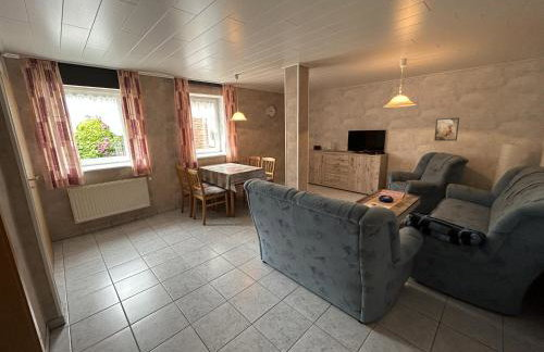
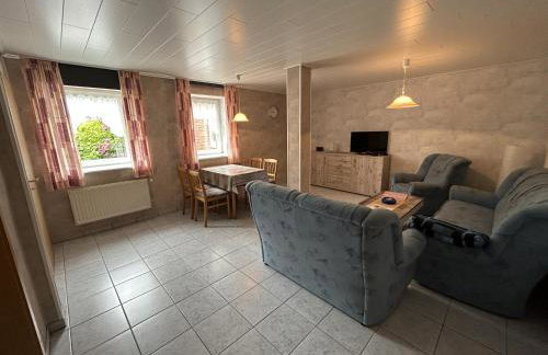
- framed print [433,116,460,142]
